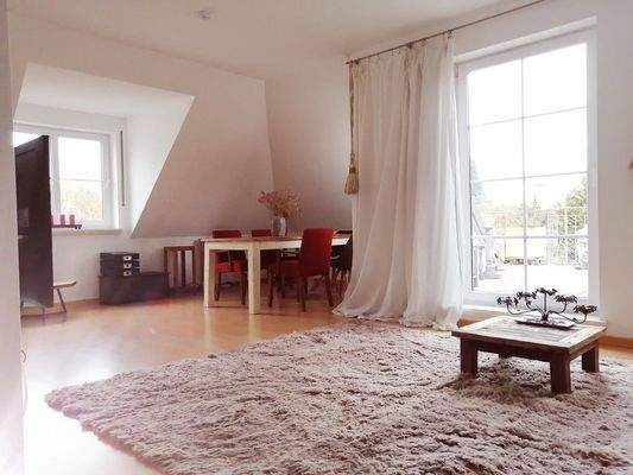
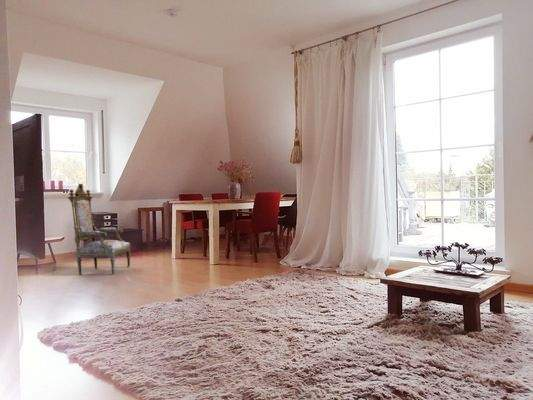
+ armchair [67,182,132,275]
